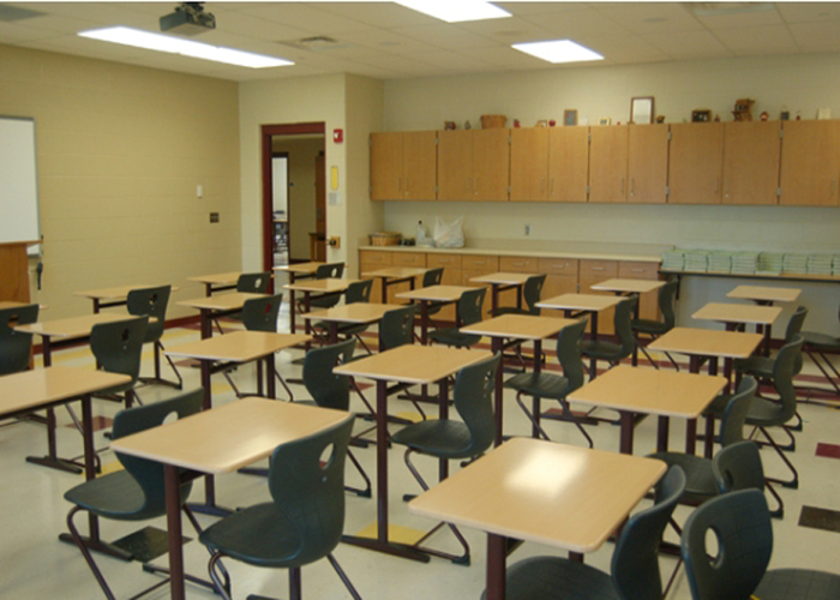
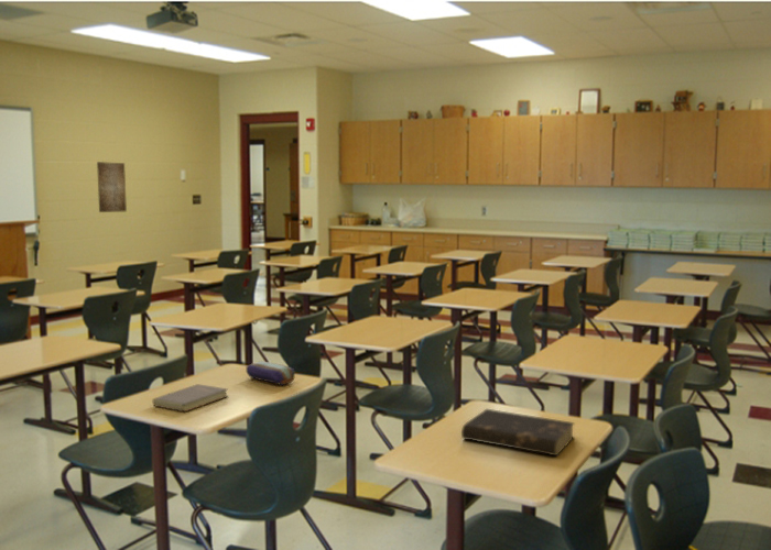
+ pencil case [245,360,296,386]
+ book [460,408,576,457]
+ wall art [96,161,128,213]
+ book [152,383,229,413]
